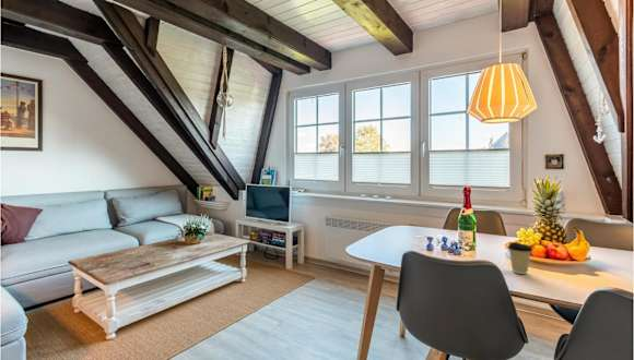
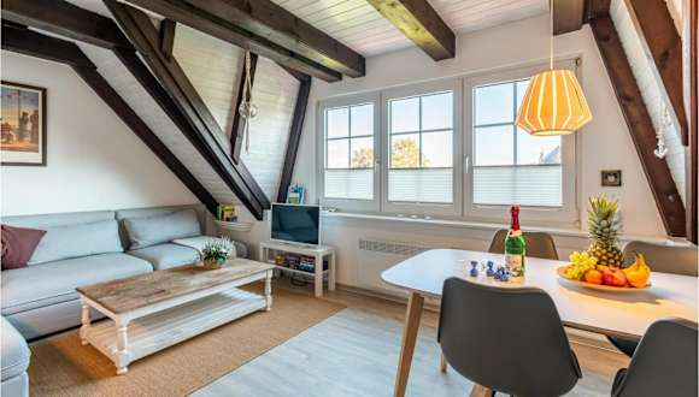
- coffee cup [507,241,533,275]
